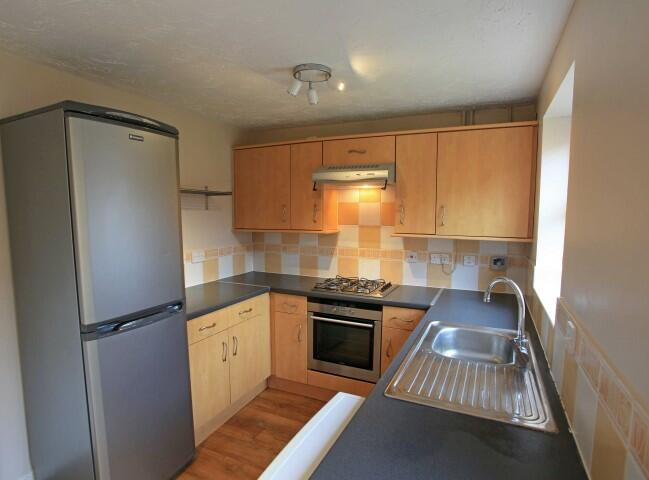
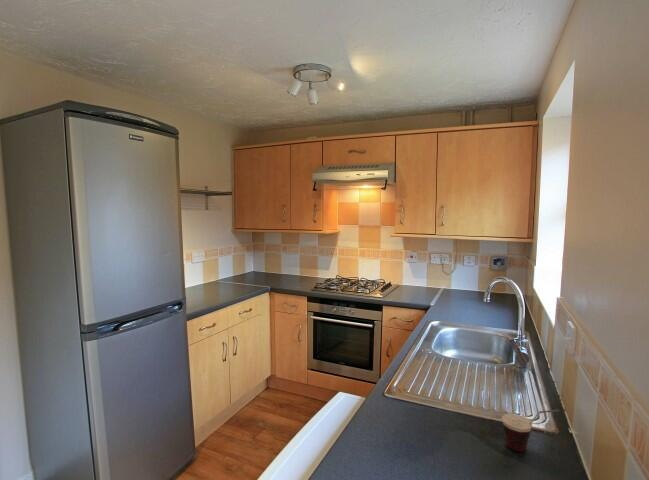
+ cup [501,409,560,453]
